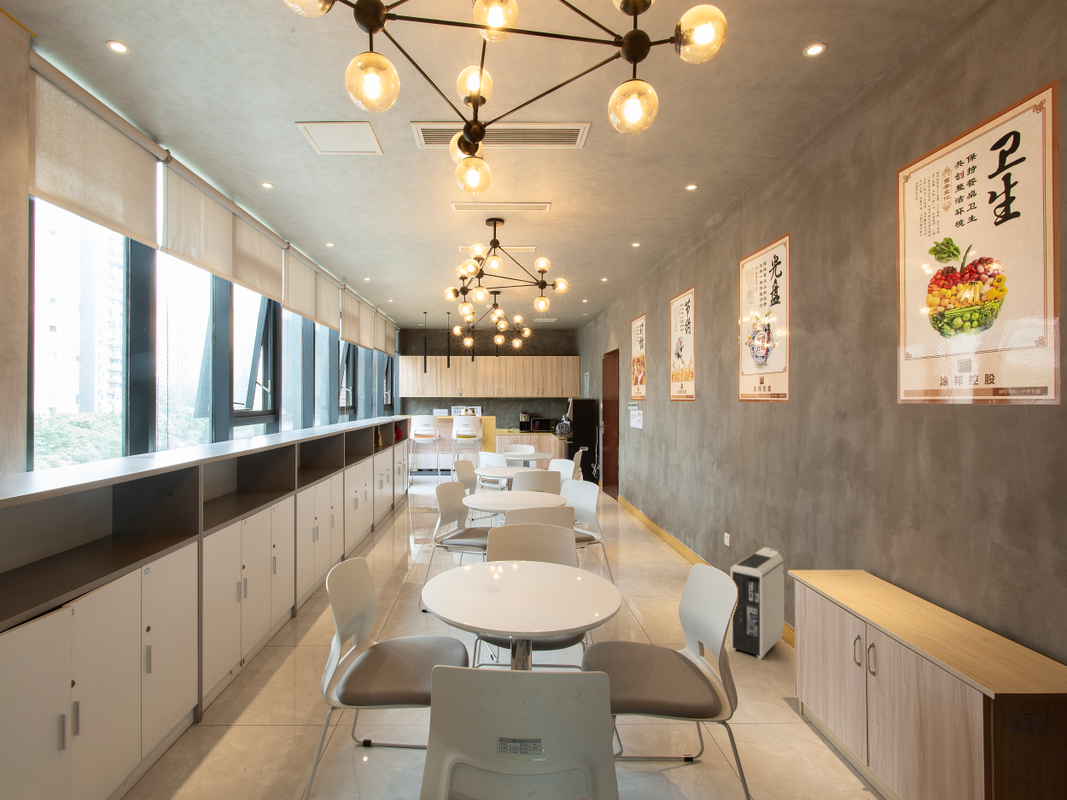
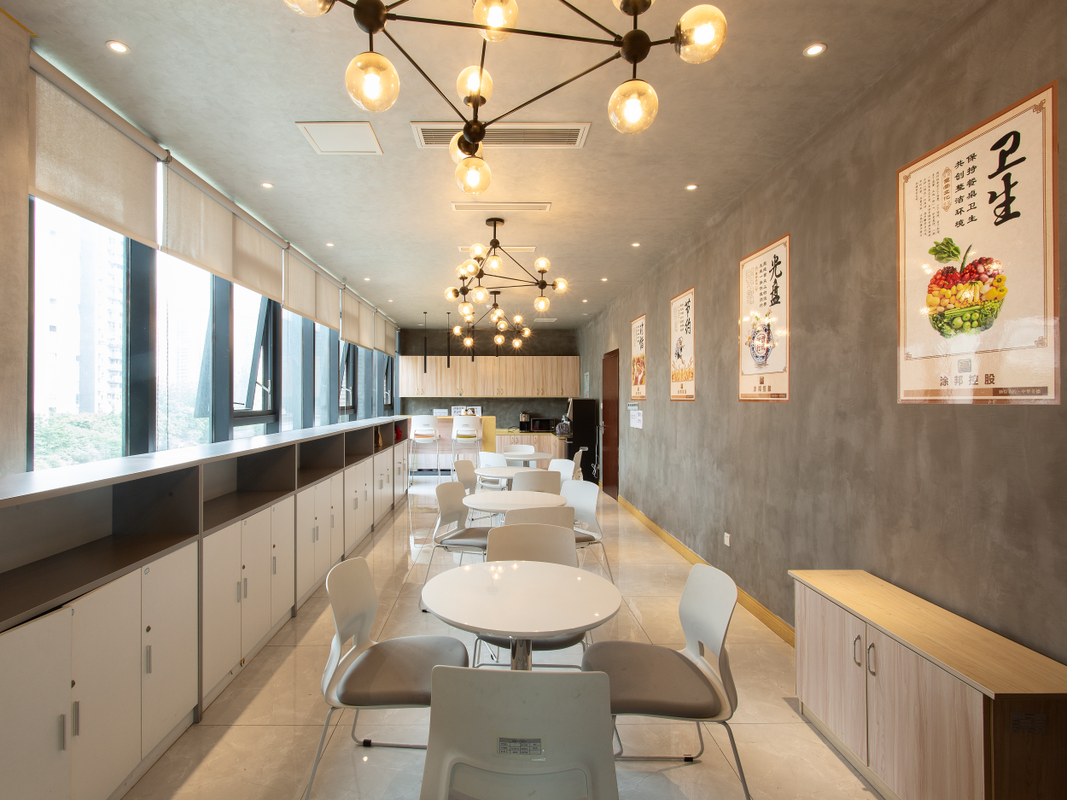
- air purifier [729,546,785,660]
